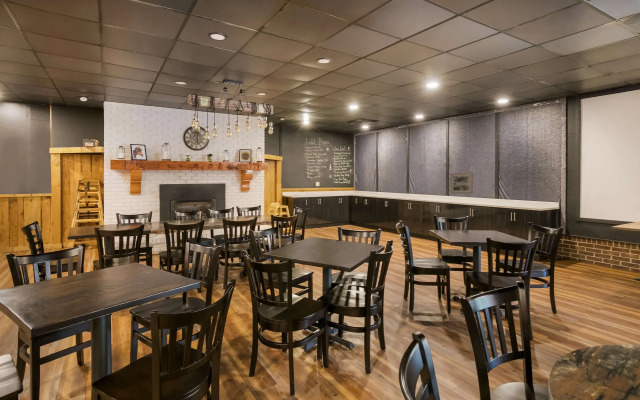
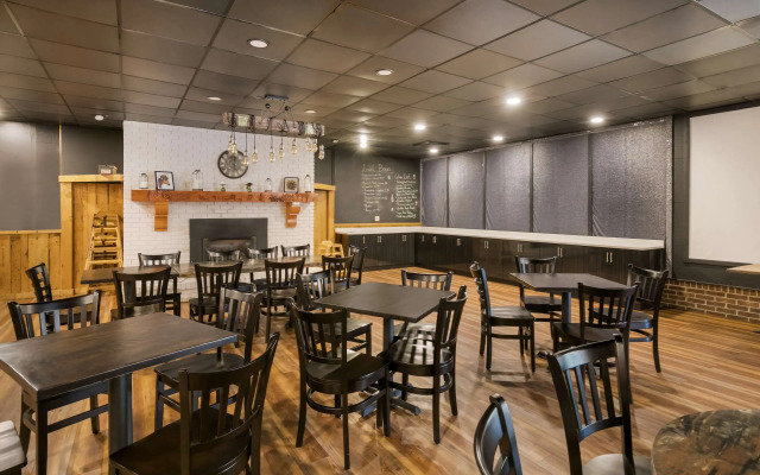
- wall art [449,171,474,195]
